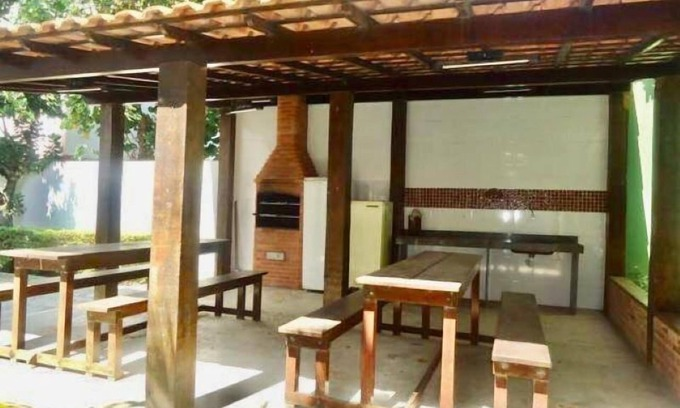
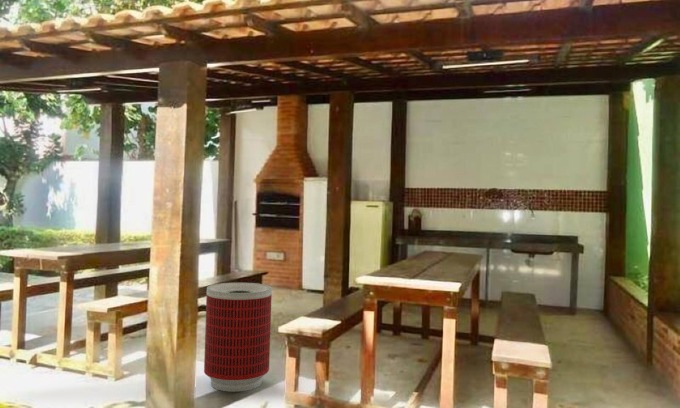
+ trash can [203,282,273,393]
